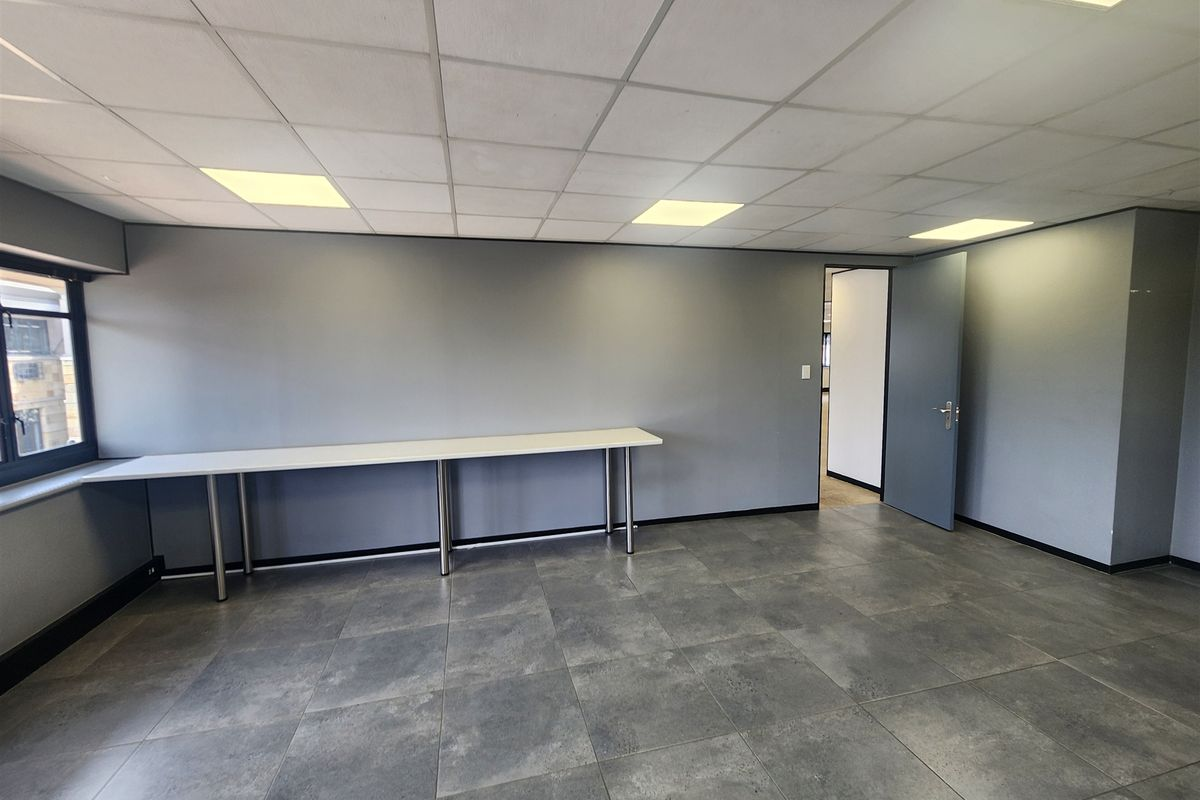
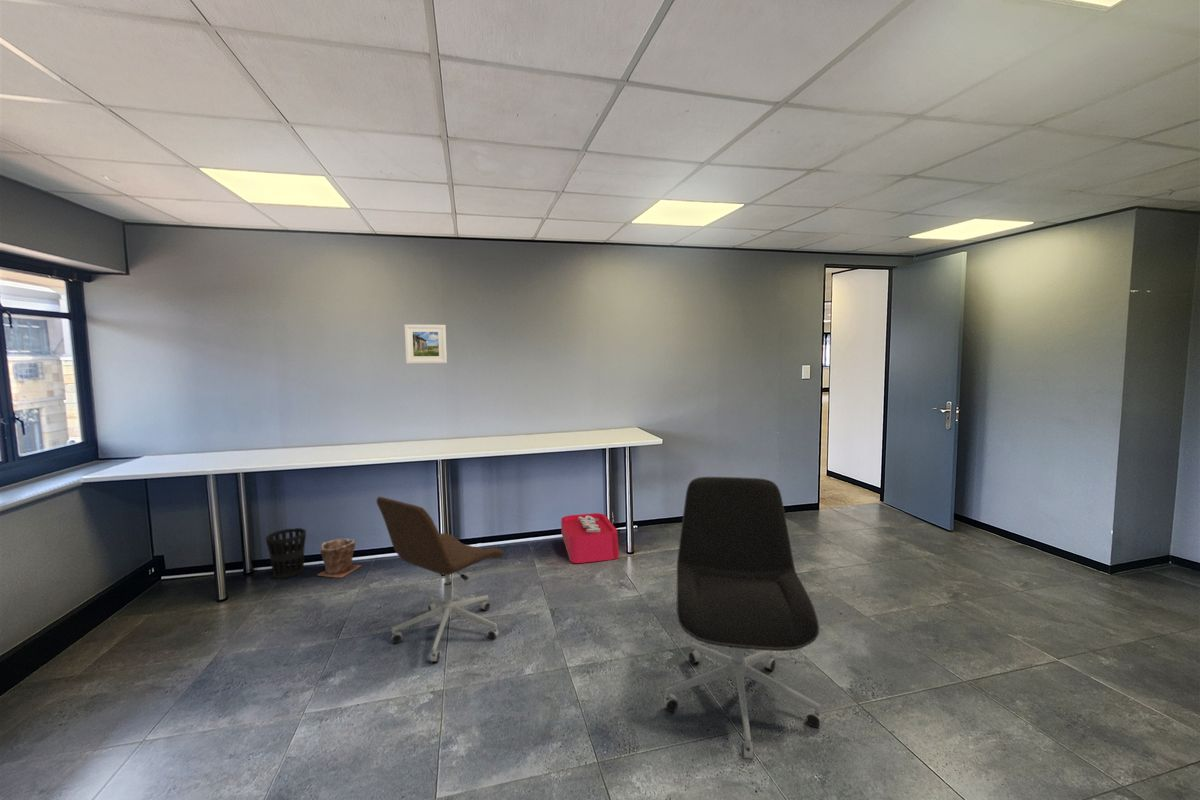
+ office chair [375,496,505,663]
+ office chair [663,476,822,761]
+ plant pot [316,537,362,579]
+ wastebasket [265,527,307,580]
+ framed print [404,324,448,364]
+ storage bin [560,511,620,564]
